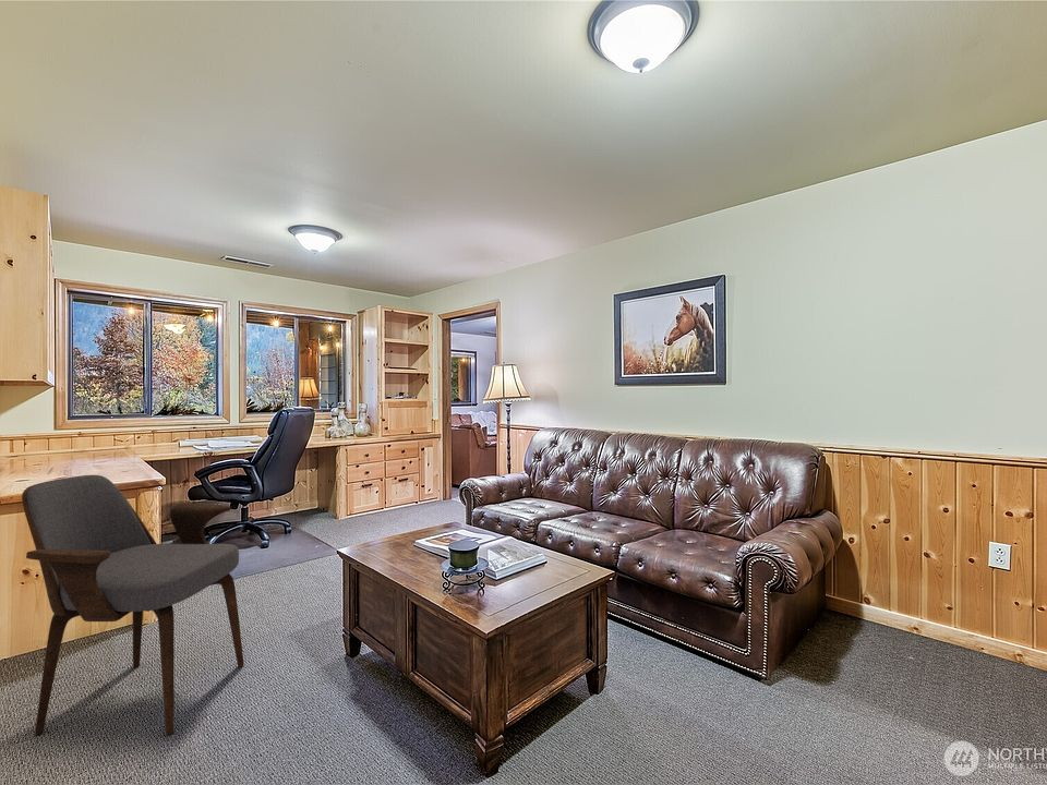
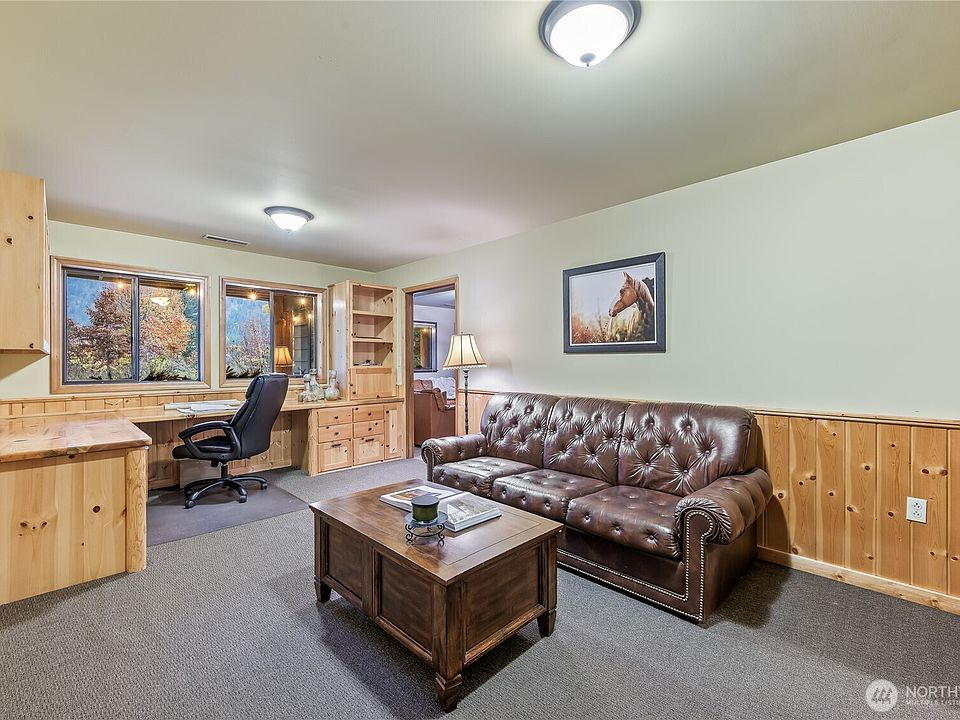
- armchair [21,474,245,737]
